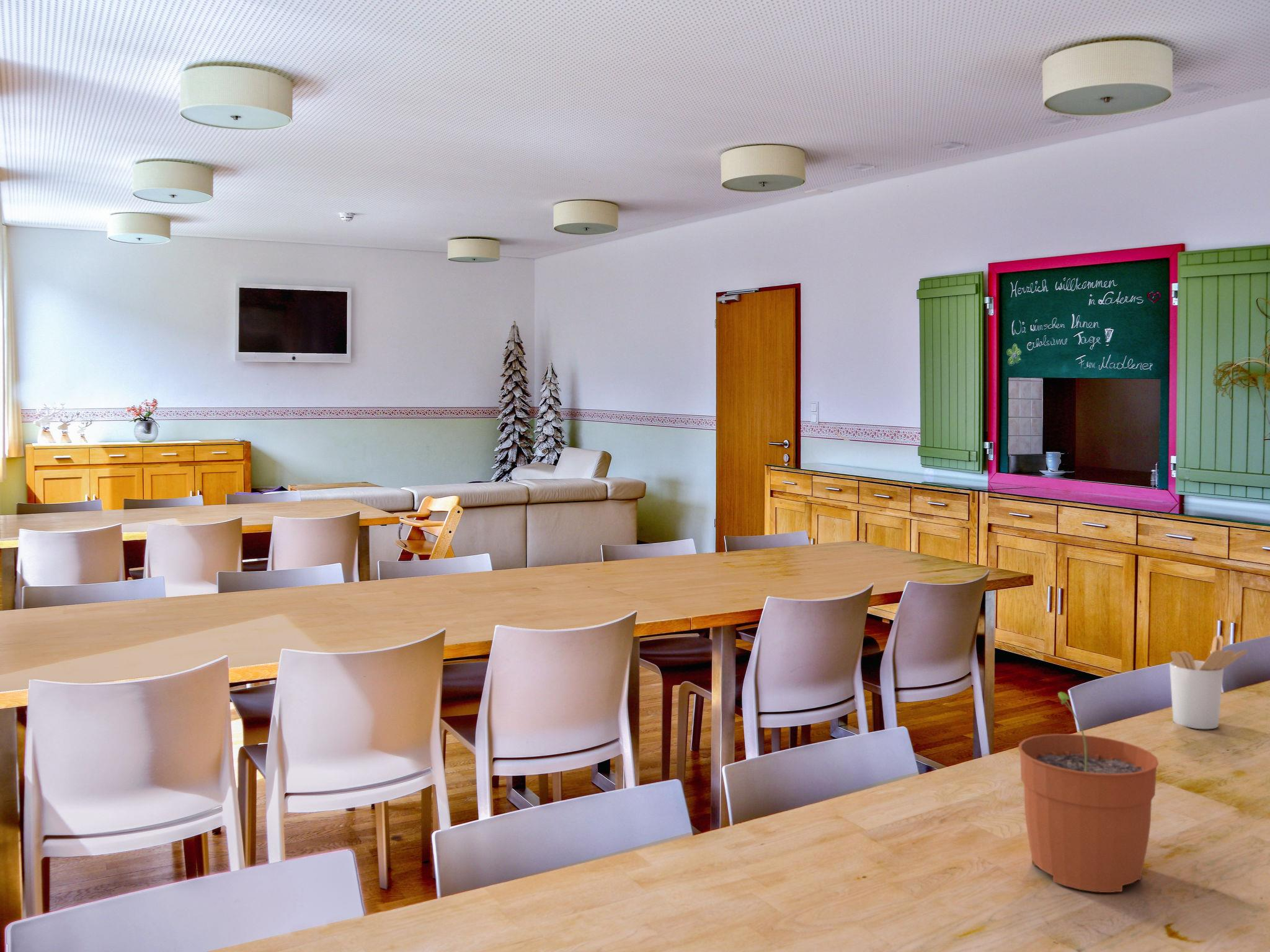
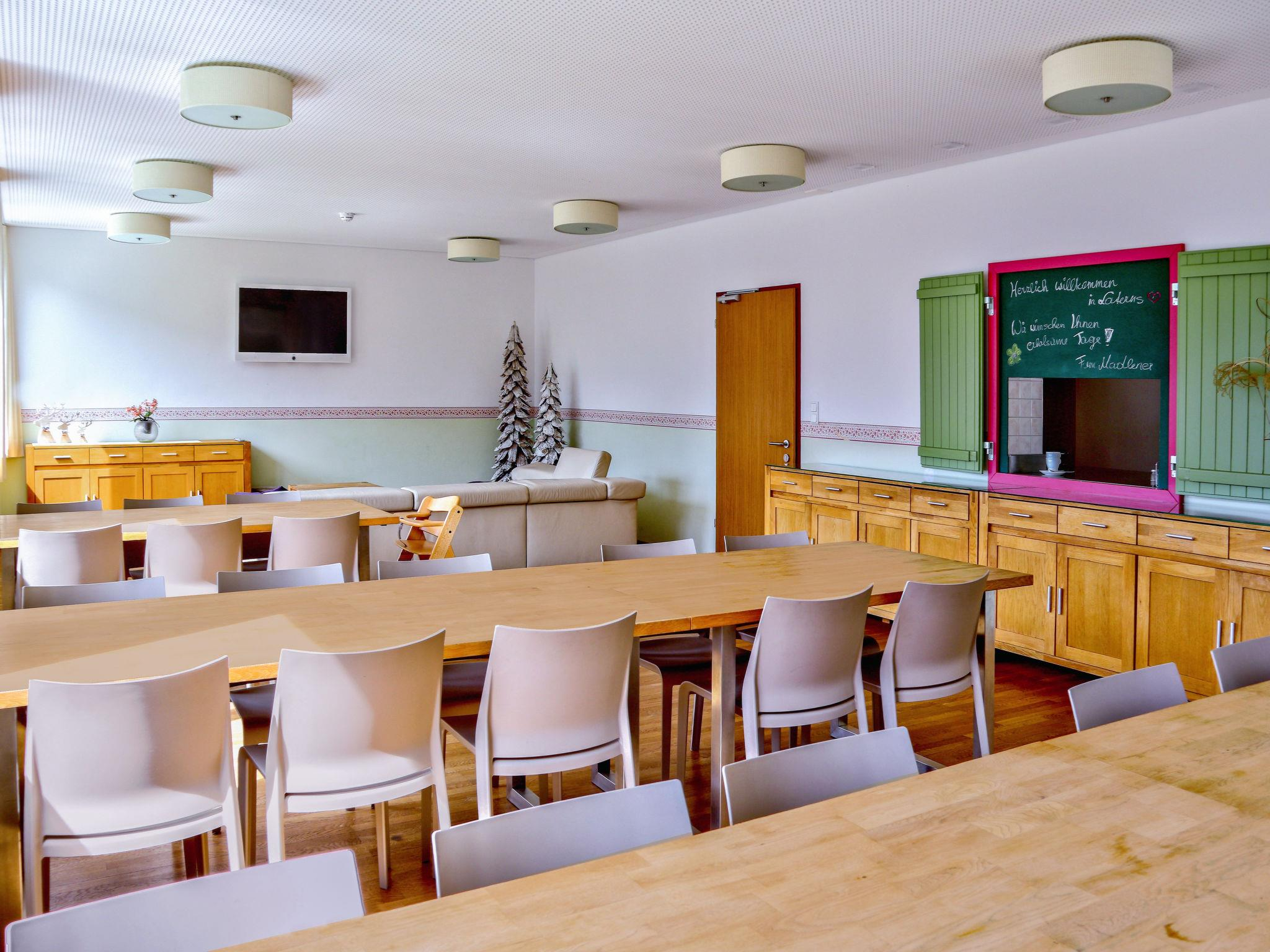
- plant pot [1018,692,1159,893]
- utensil holder [1169,635,1248,729]
